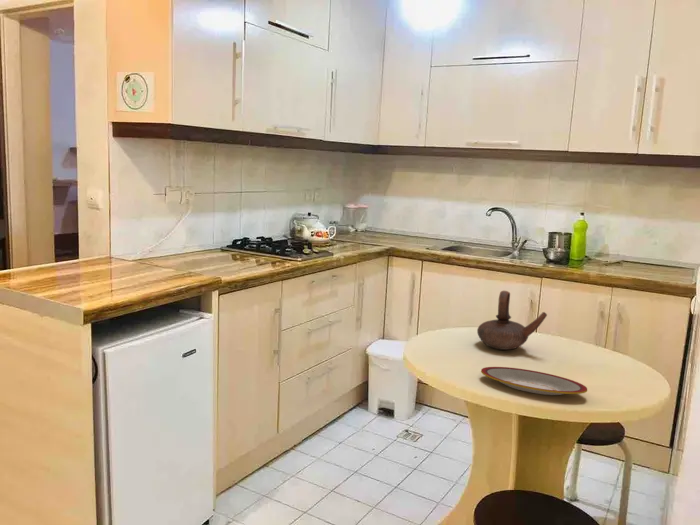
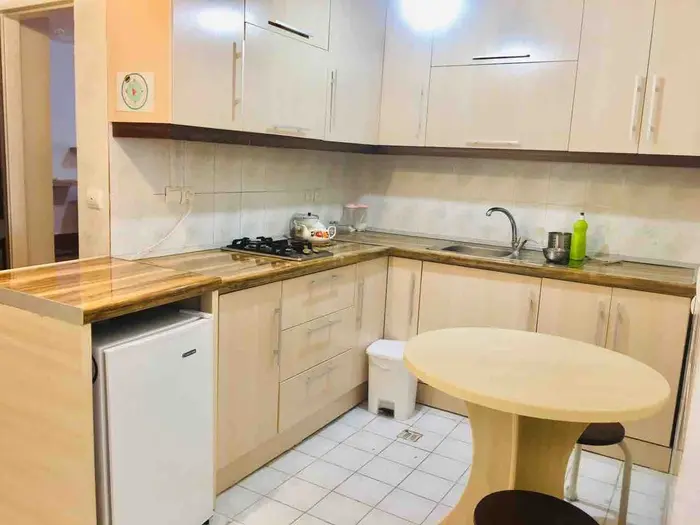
- plate [480,366,588,396]
- teapot [476,290,548,351]
